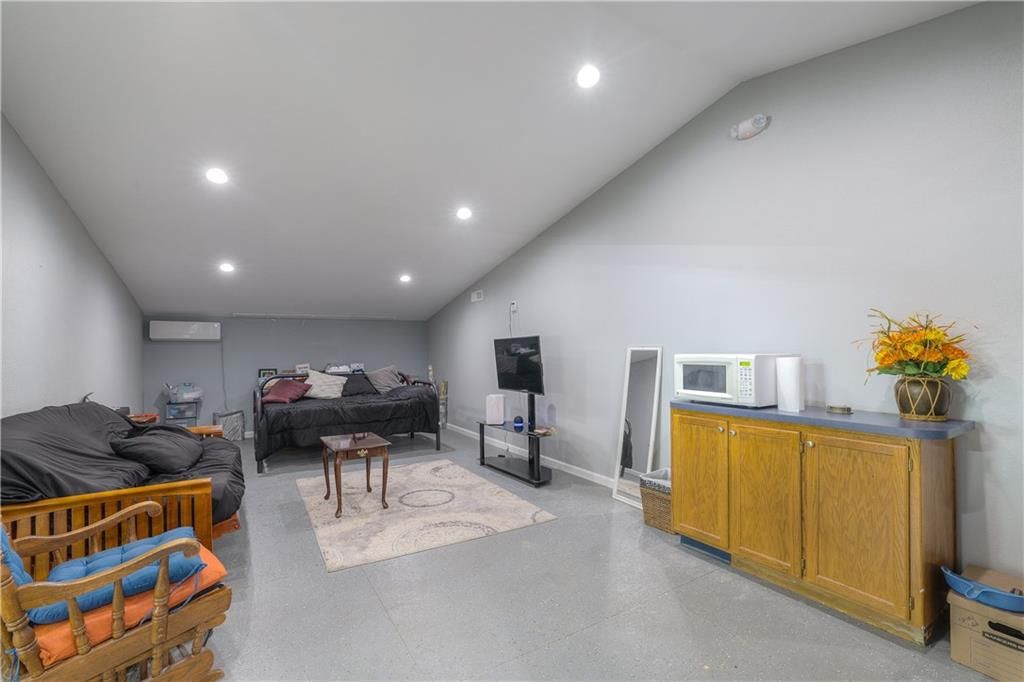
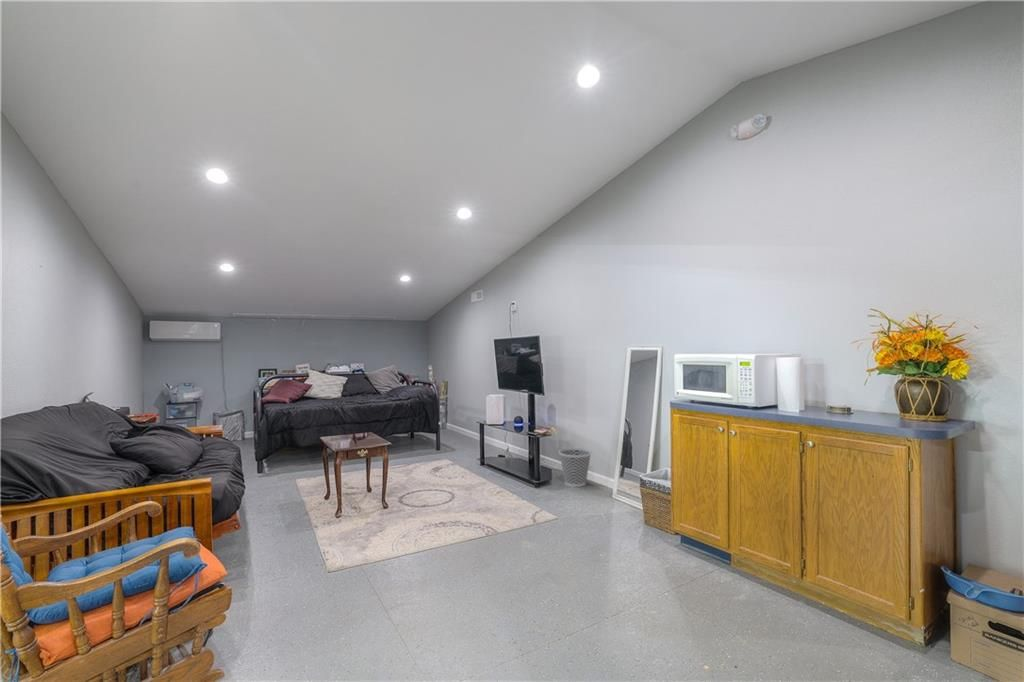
+ wastebasket [558,447,592,488]
